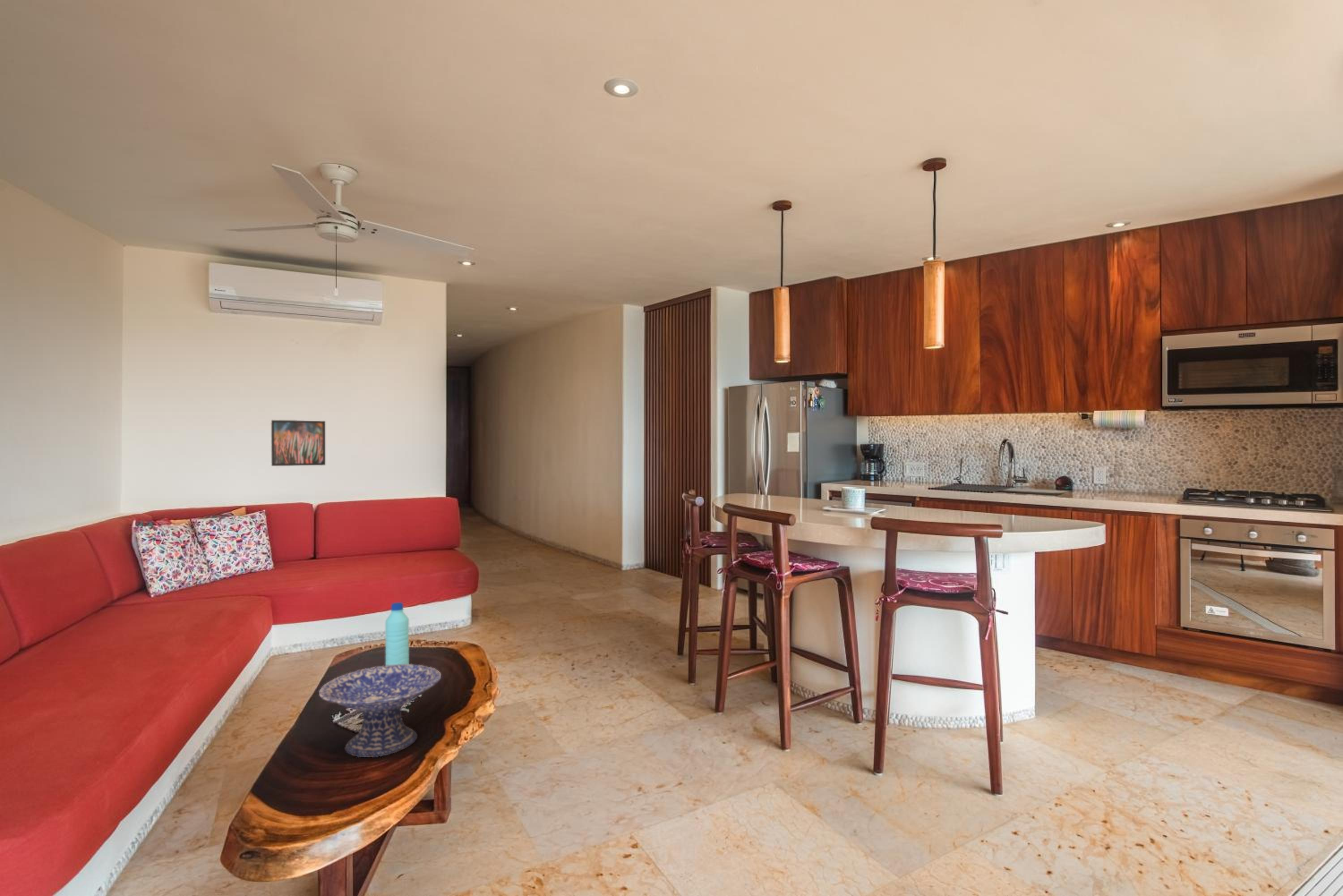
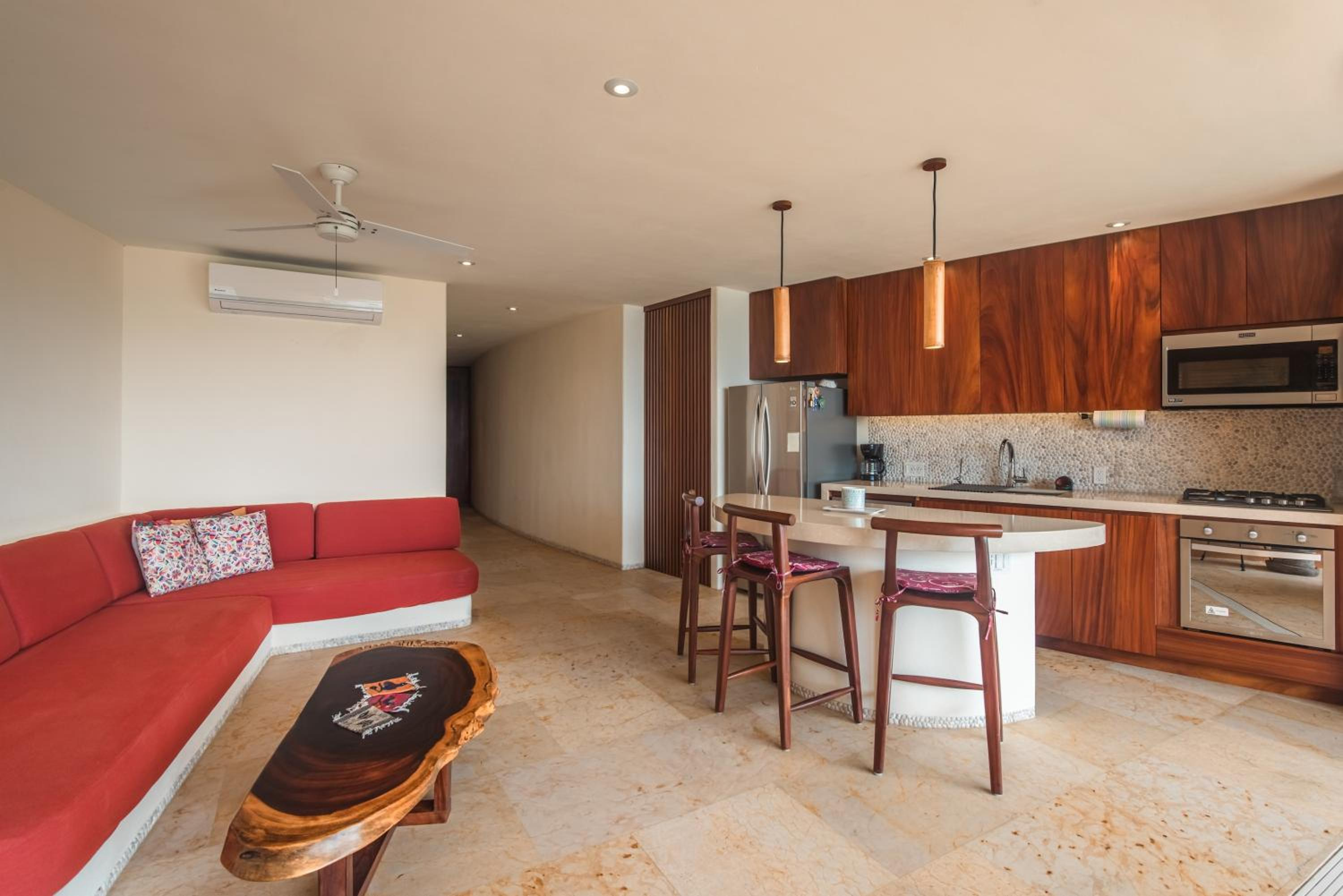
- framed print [271,420,326,466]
- water bottle [385,602,409,666]
- decorative bowl [318,664,442,758]
